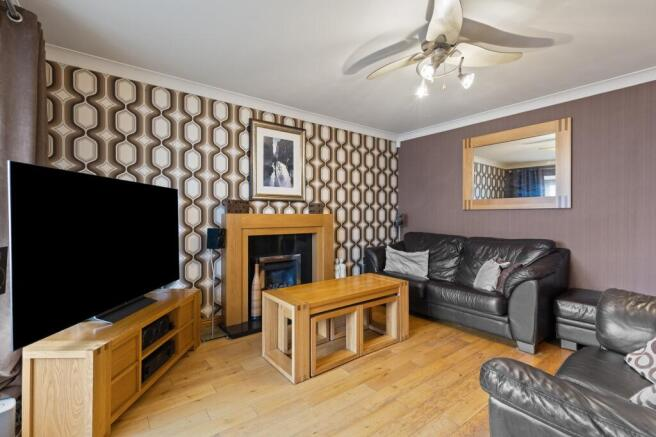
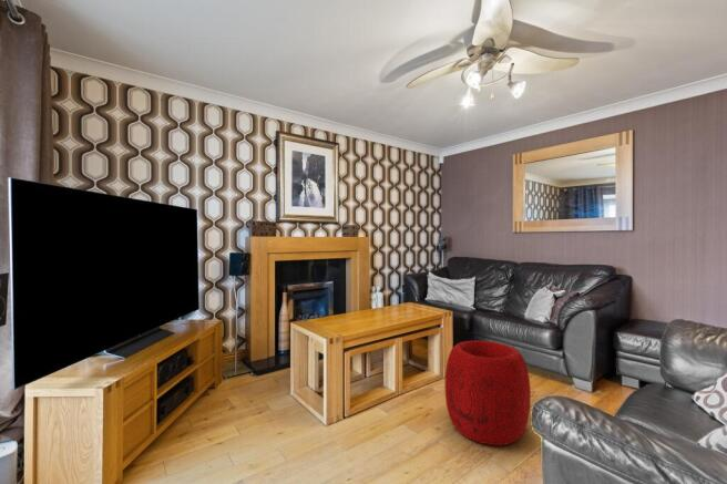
+ pouf [443,339,532,446]
